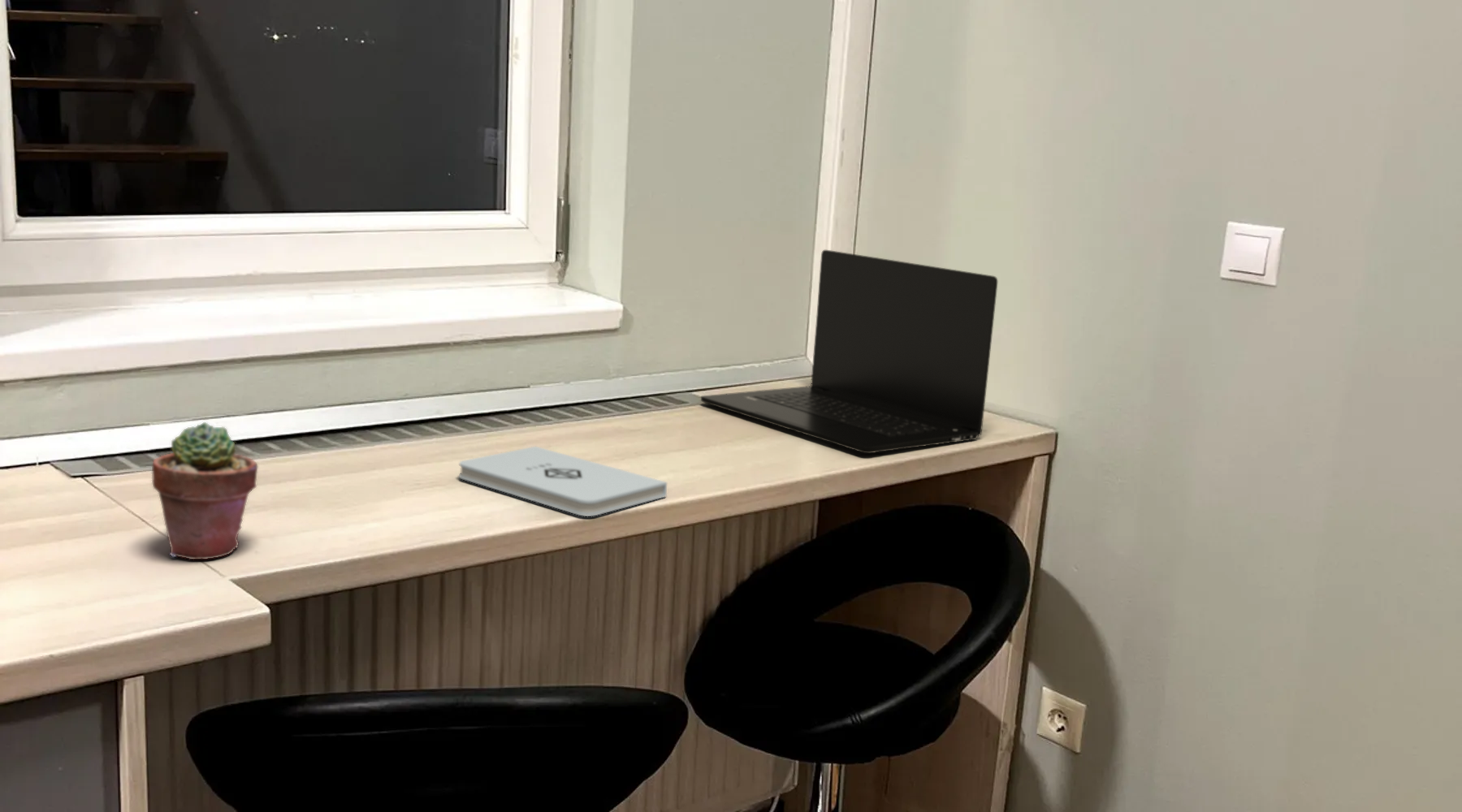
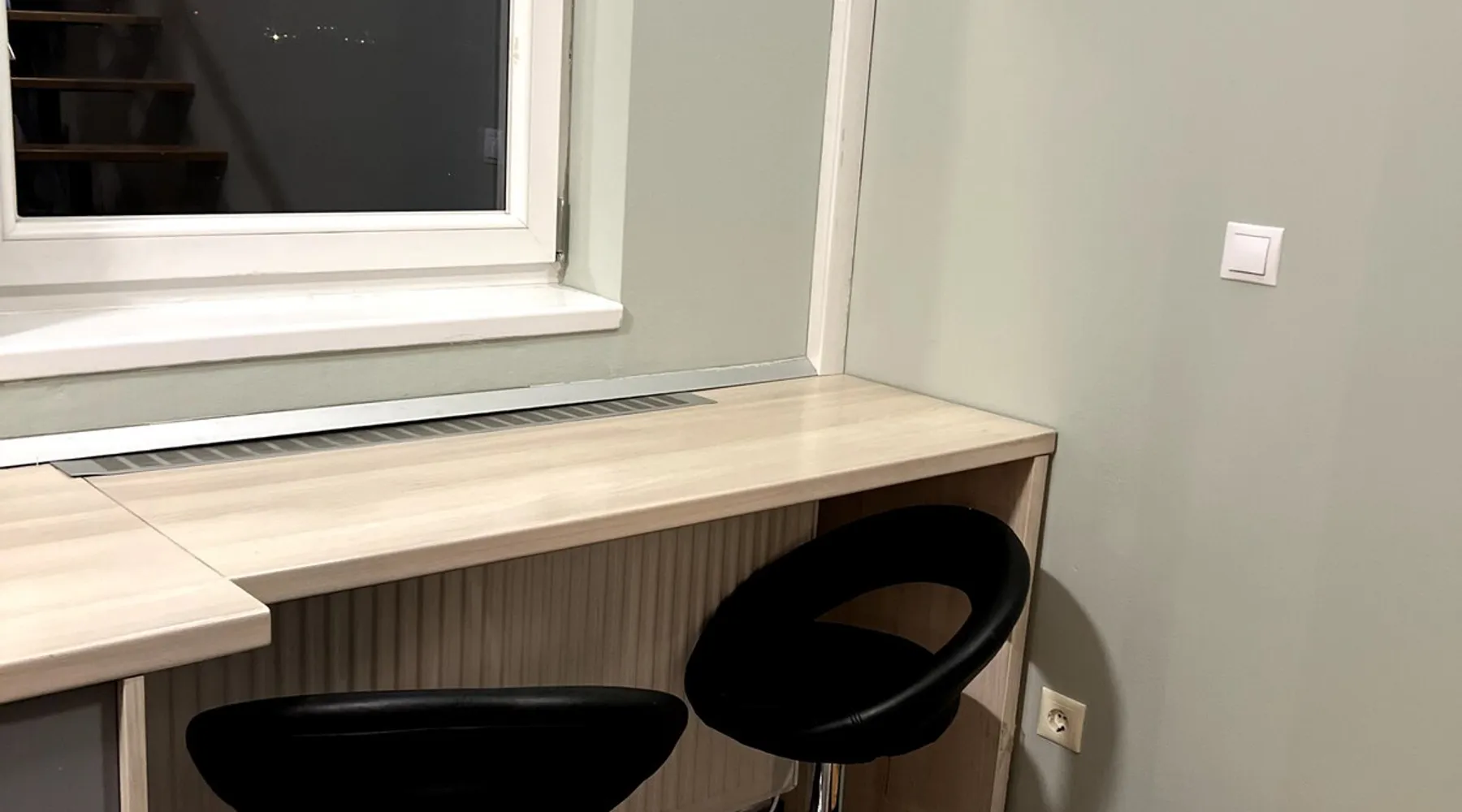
- laptop [700,249,998,454]
- notepad [458,446,668,517]
- potted succulent [151,421,258,560]
